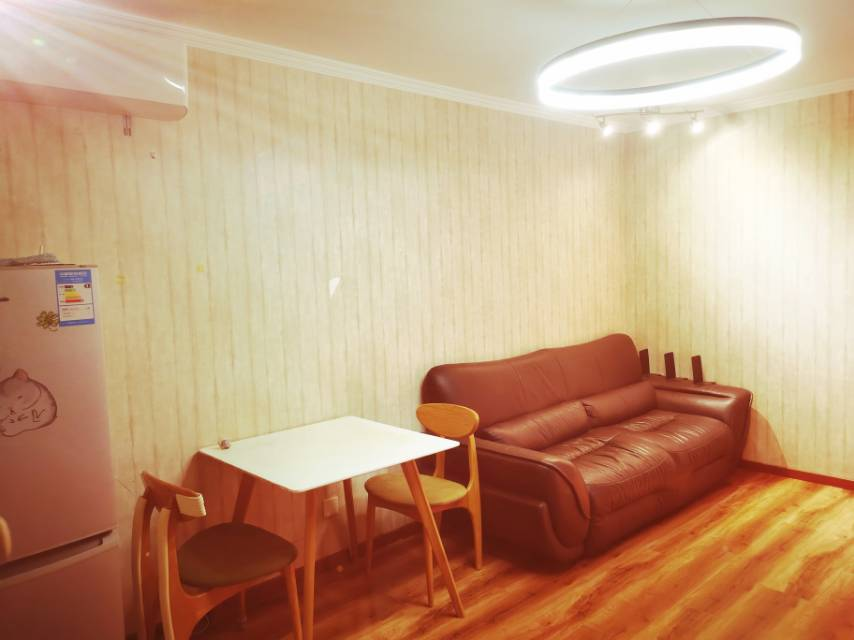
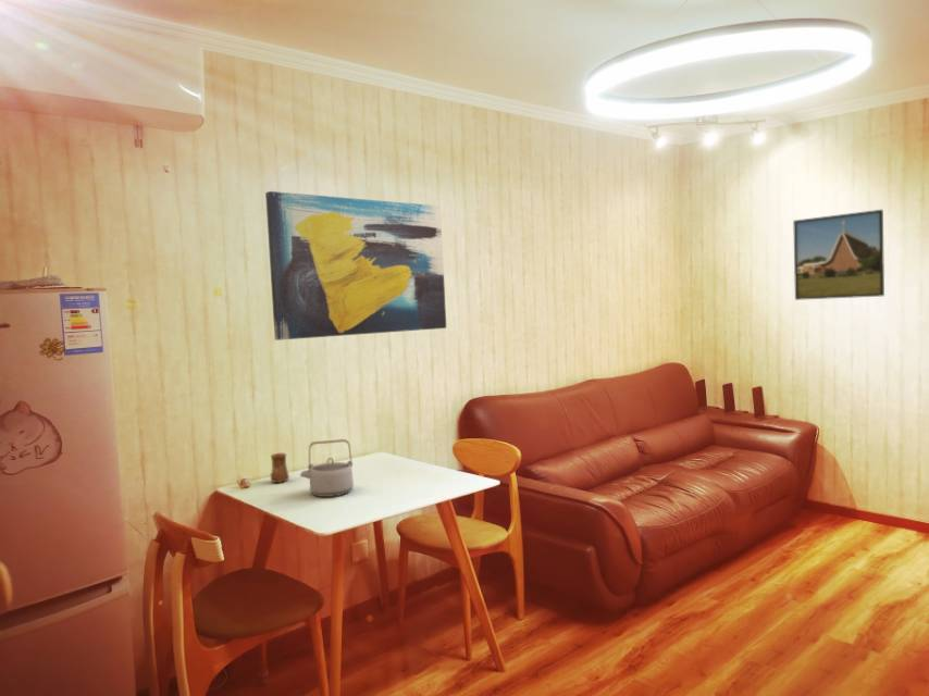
+ wall art [264,190,447,341]
+ cup [270,452,290,484]
+ teapot [299,438,355,498]
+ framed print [792,209,885,301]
